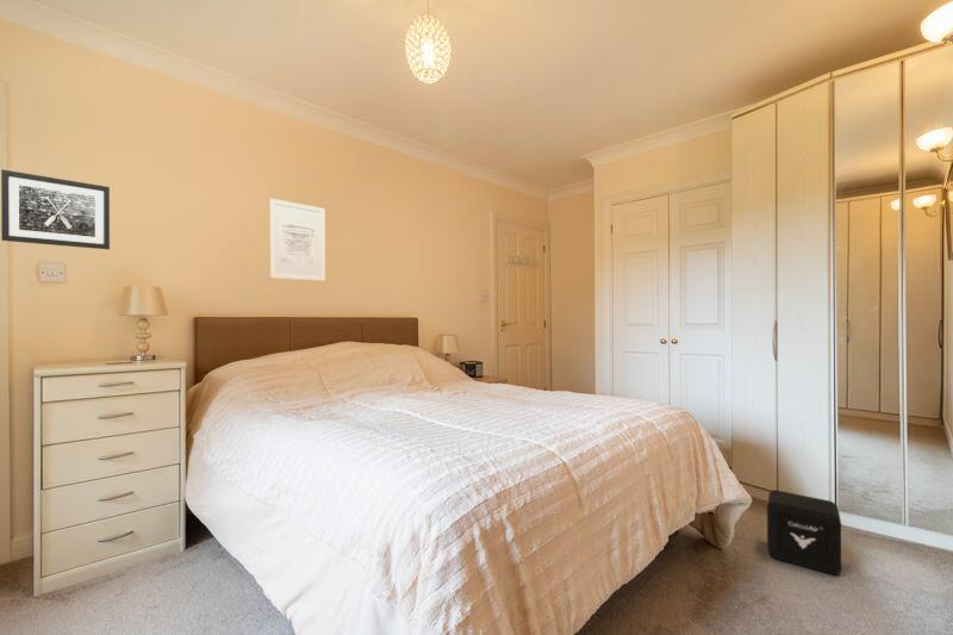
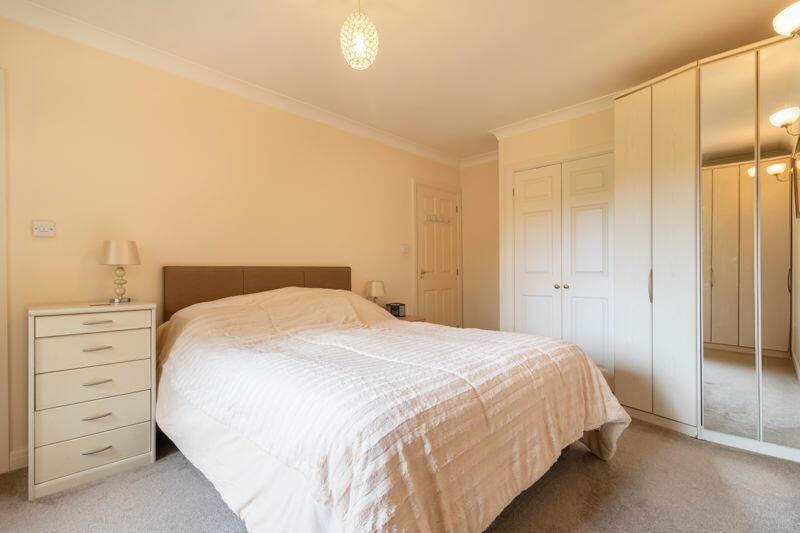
- wall art [269,198,326,282]
- wall art [0,168,111,250]
- air purifier [766,488,842,575]
